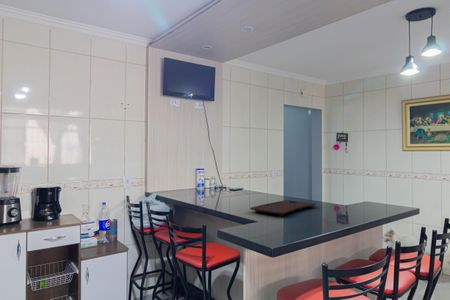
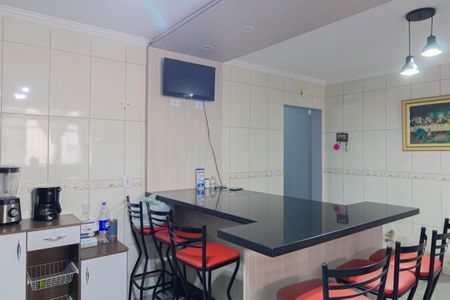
- cutting board [249,199,317,217]
